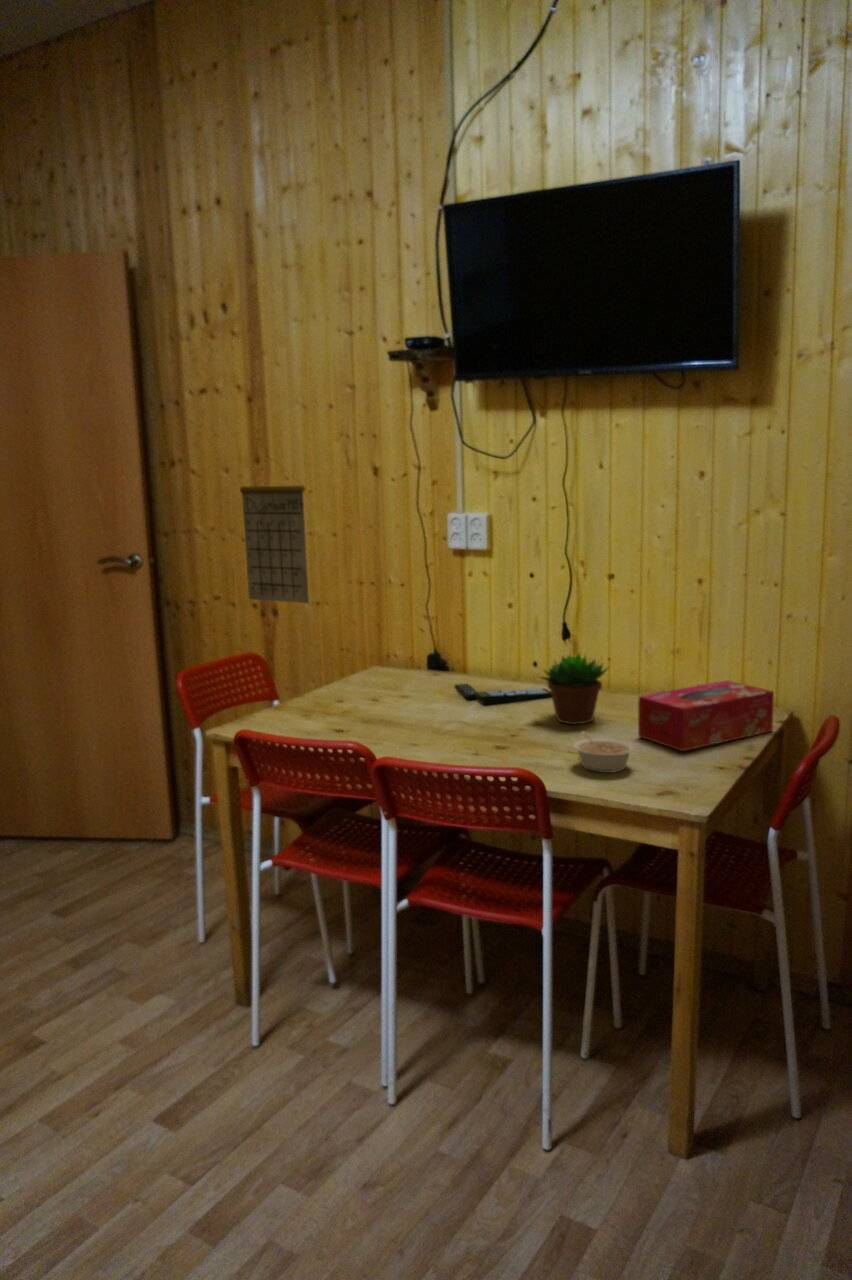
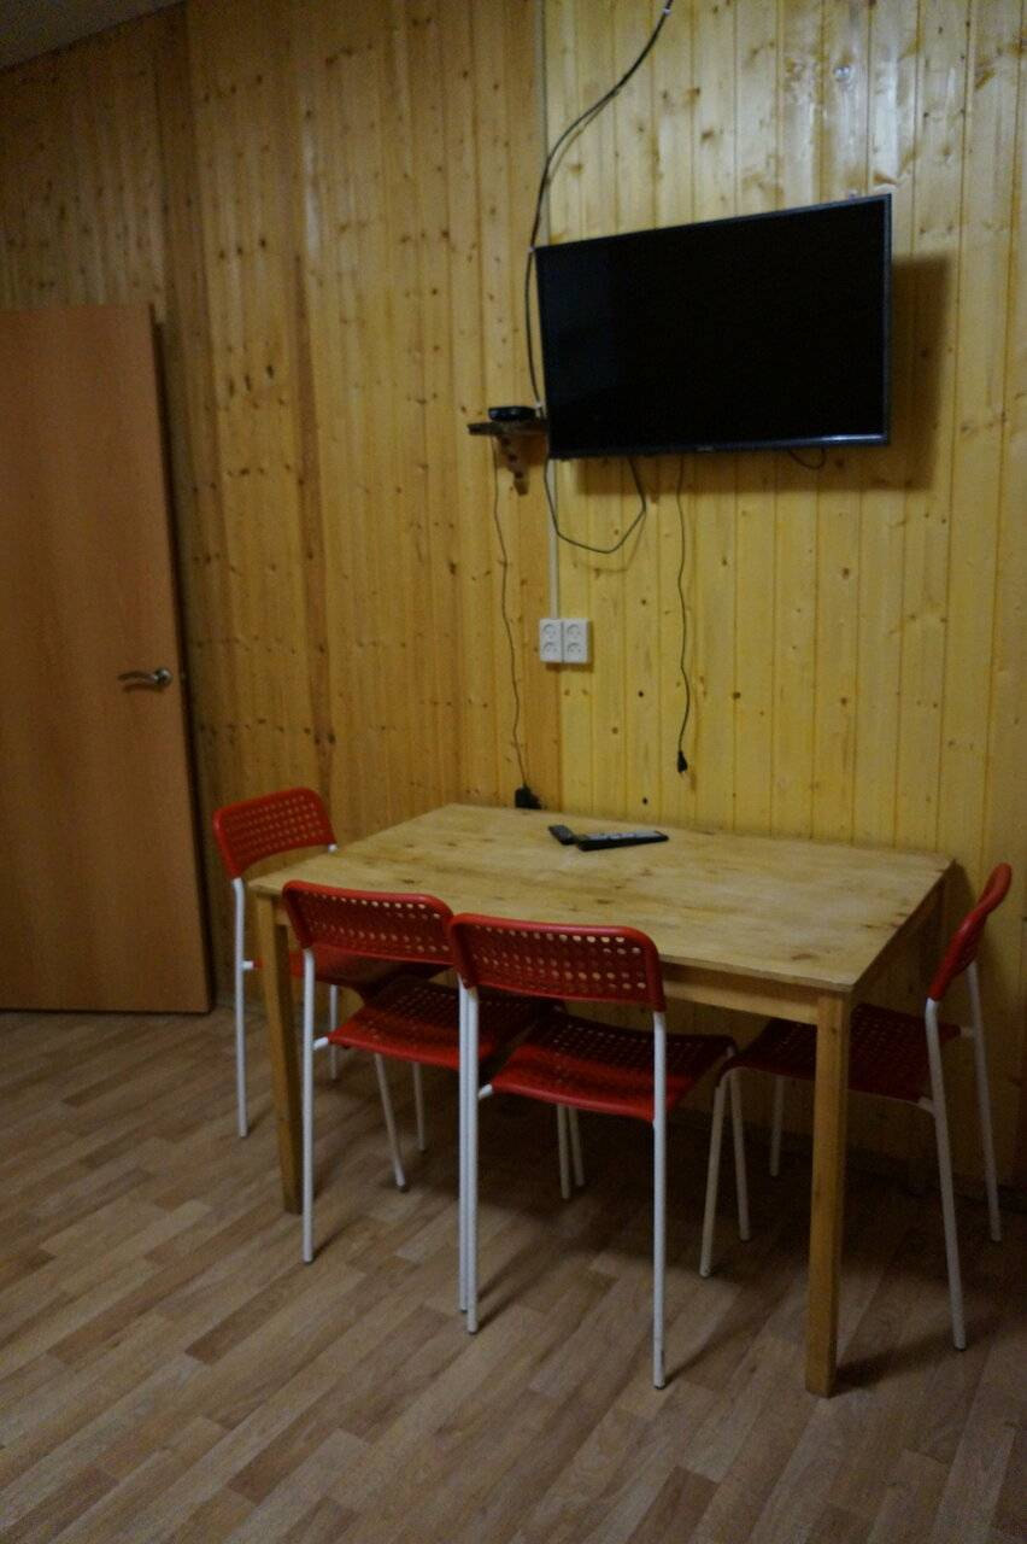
- legume [572,730,636,774]
- tissue box [637,679,775,752]
- succulent plant [536,652,610,725]
- calendar [239,457,310,604]
